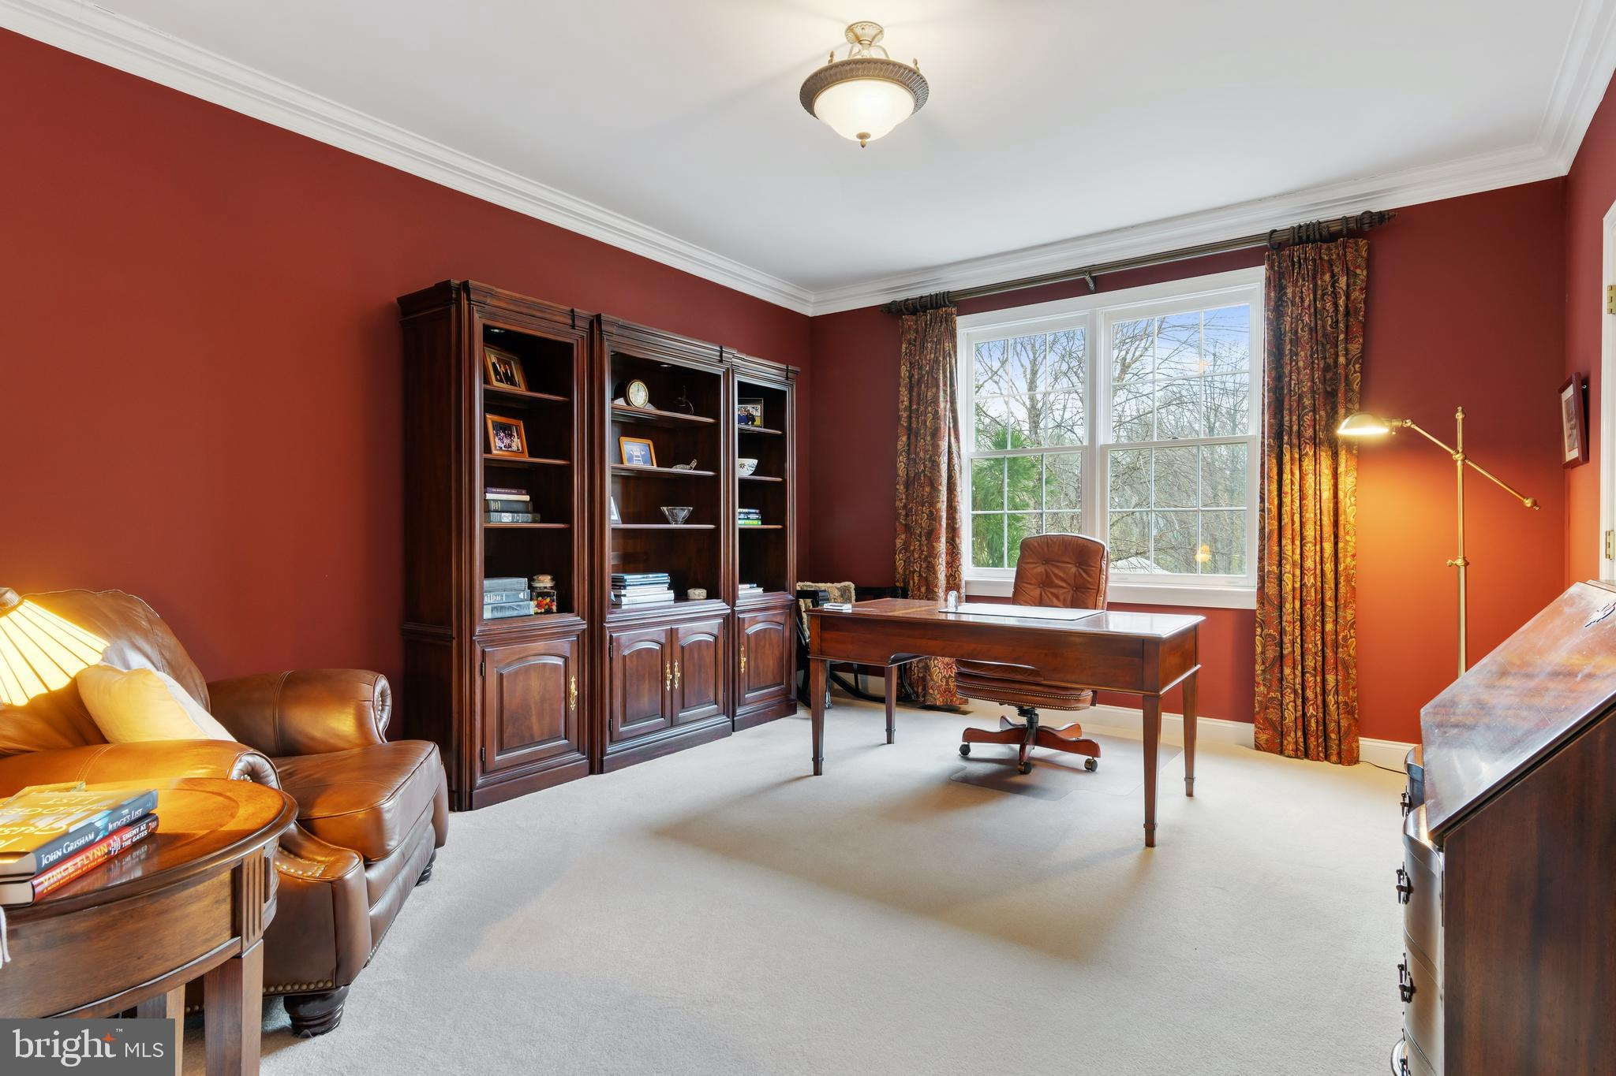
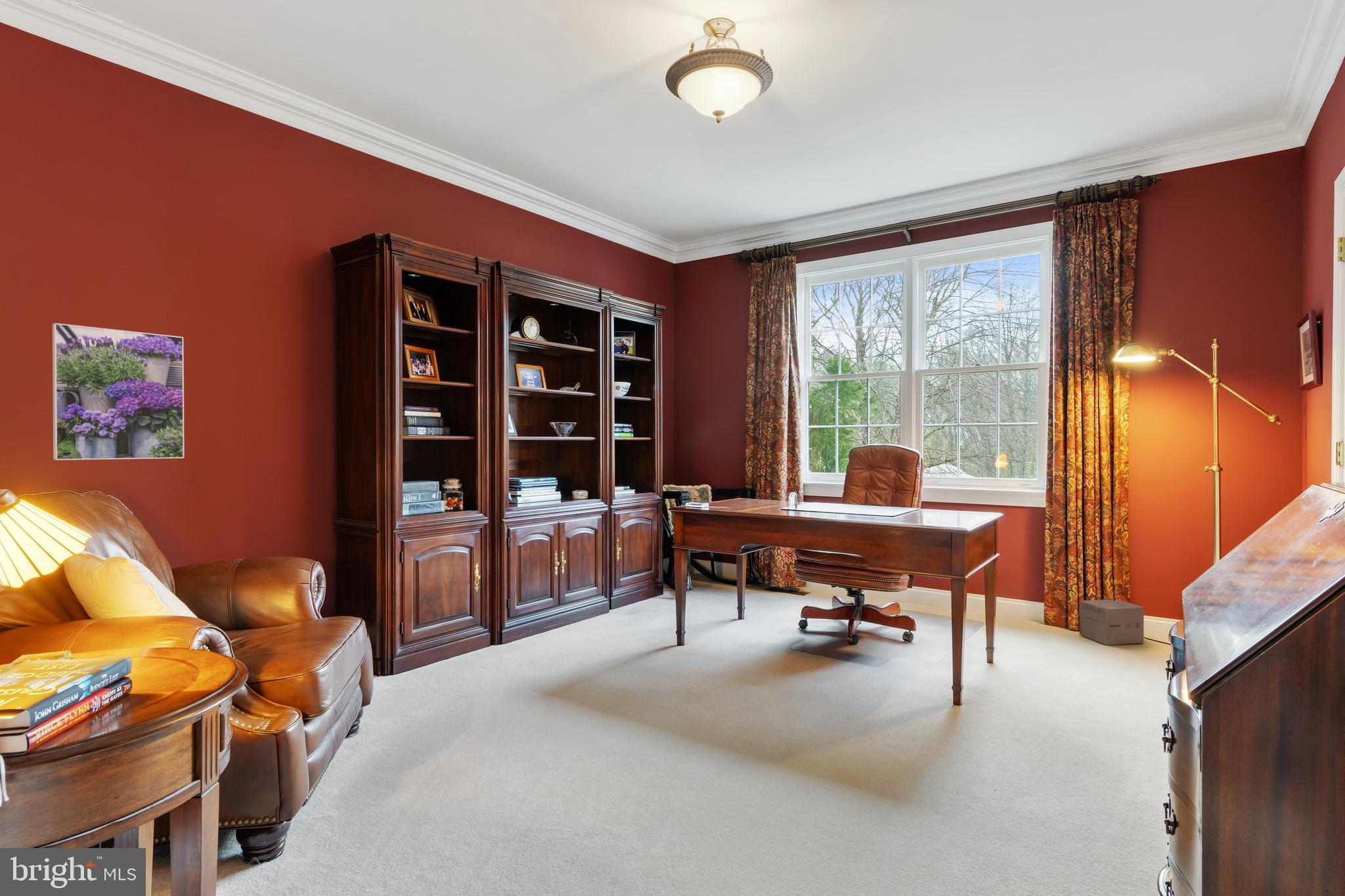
+ cardboard box [1079,599,1145,646]
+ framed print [52,322,185,461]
